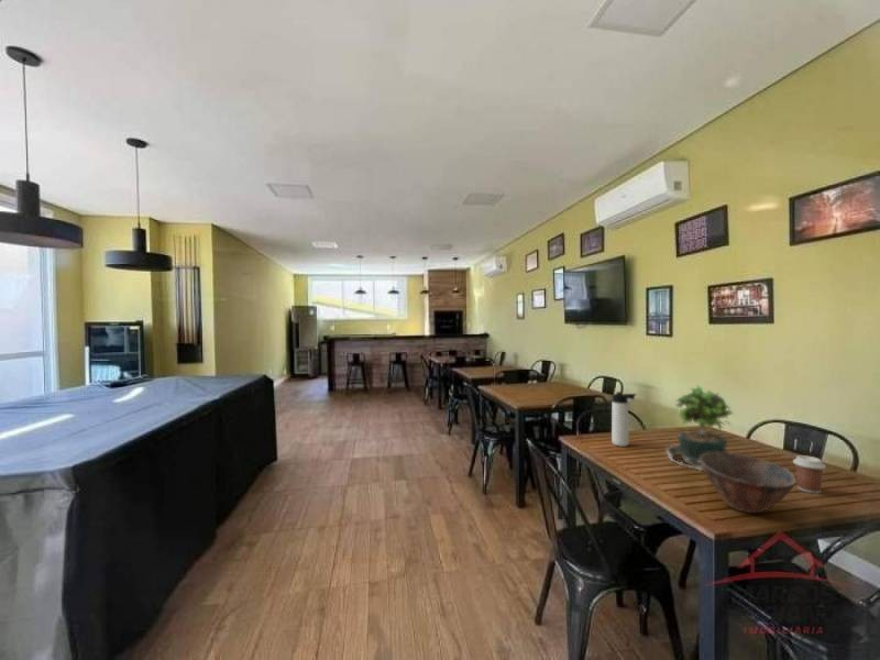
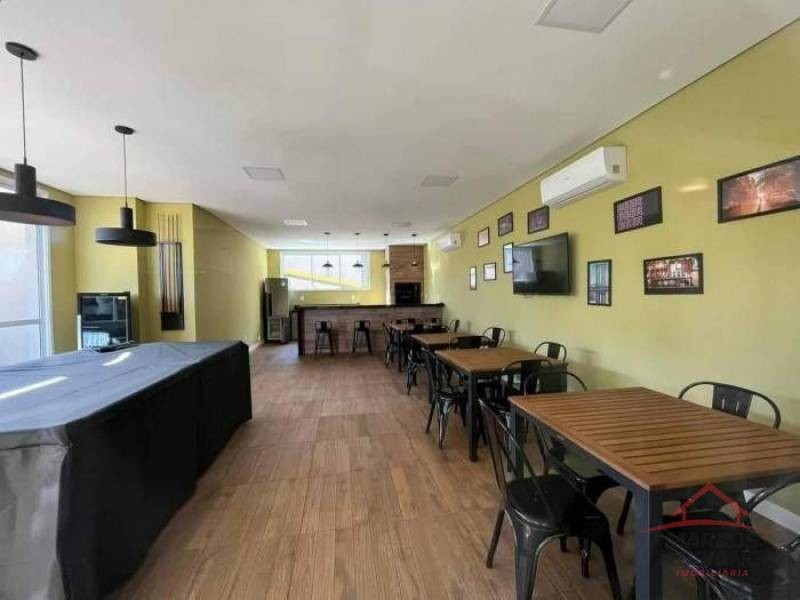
- thermos bottle [610,391,637,448]
- potted plant [666,384,735,472]
- bowl [700,452,798,514]
- coffee cup [792,454,827,495]
